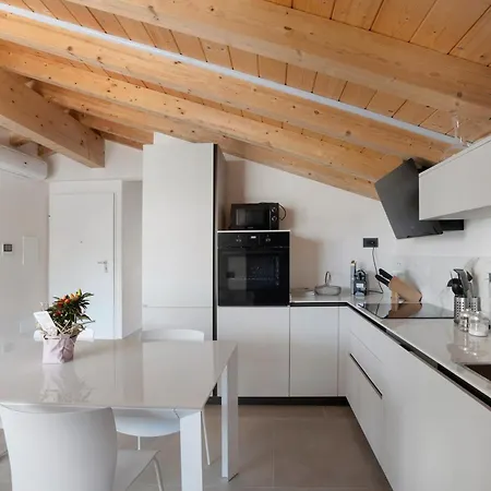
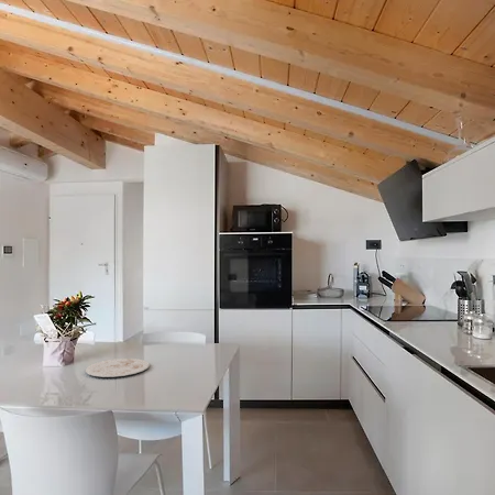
+ plate [85,358,151,378]
